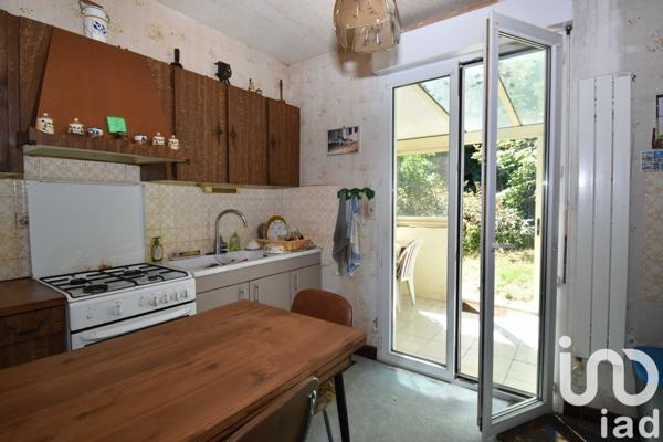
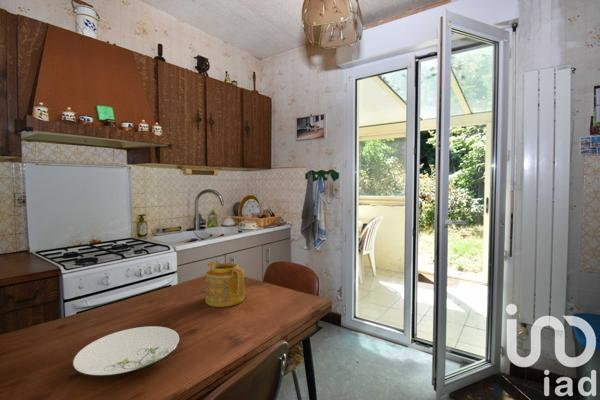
+ plate [72,325,181,377]
+ teapot [204,261,245,308]
